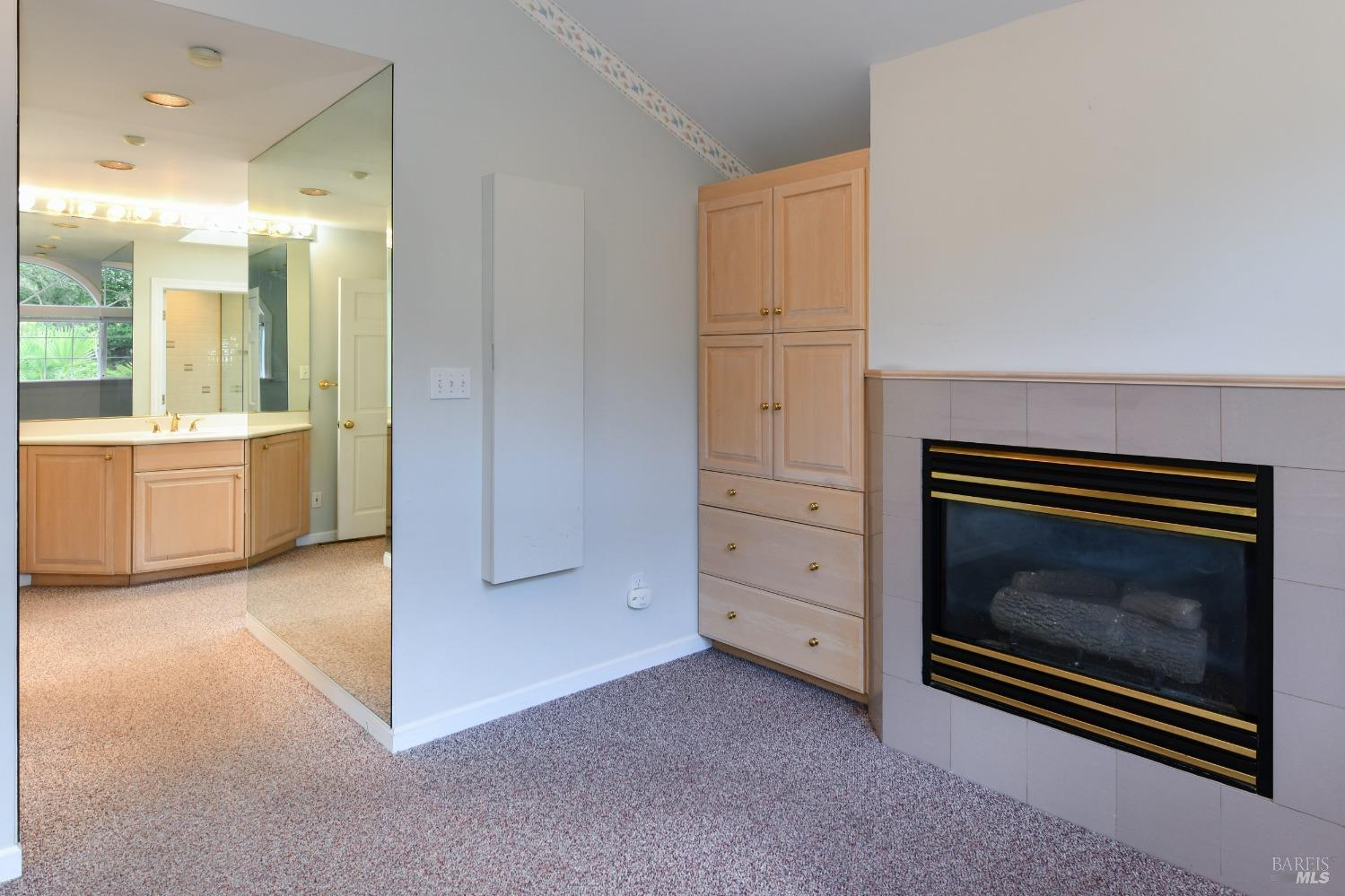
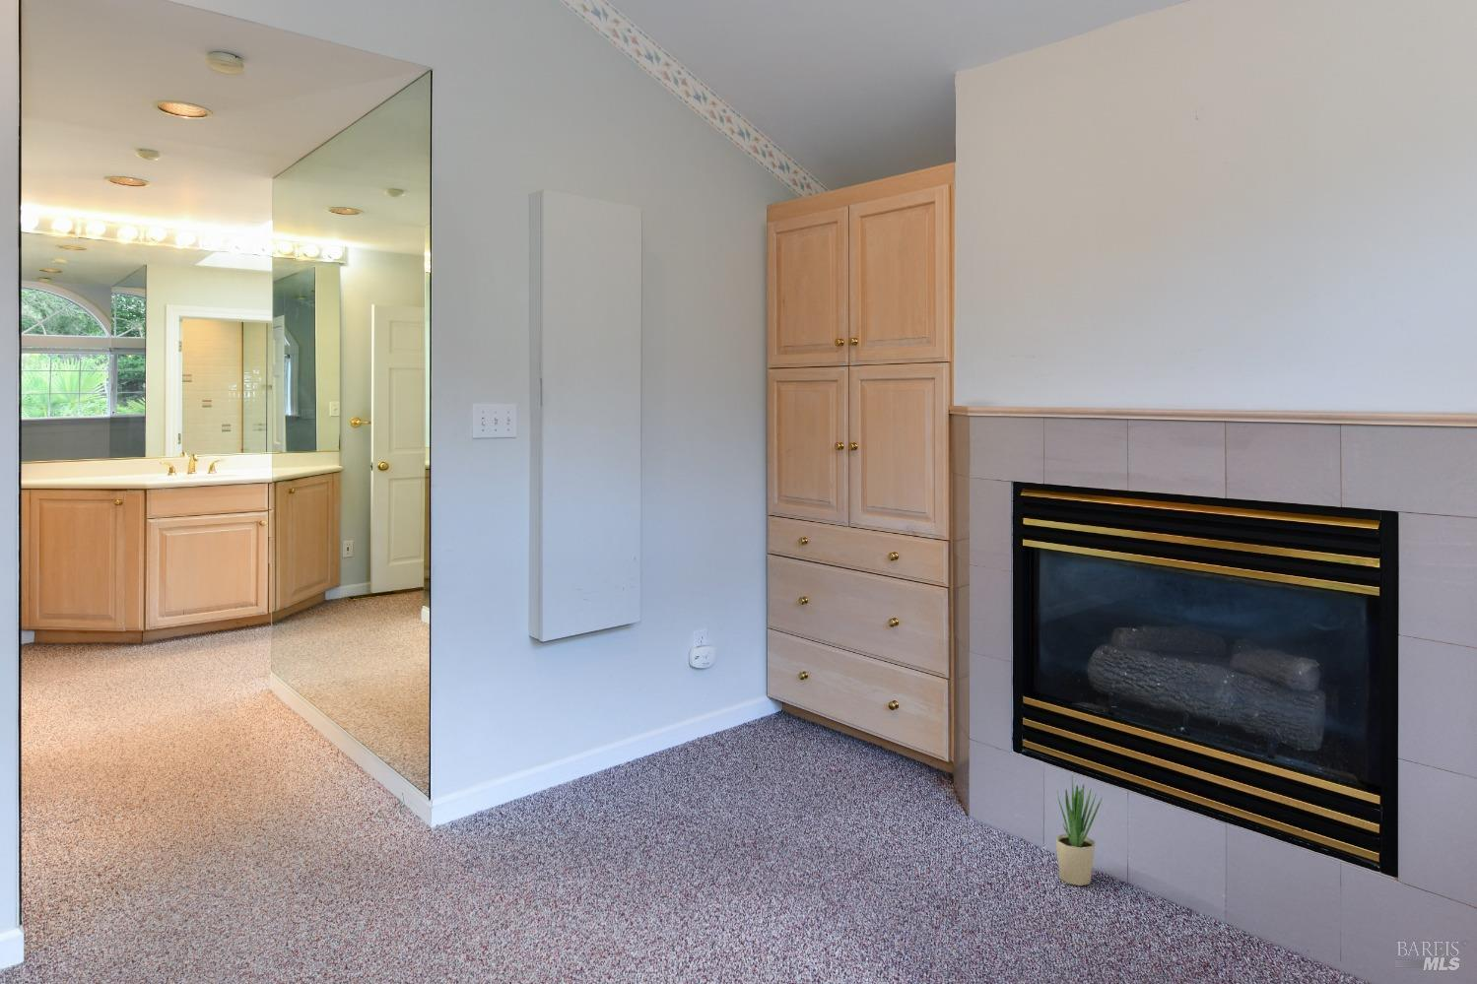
+ potted plant [1055,776,1104,886]
